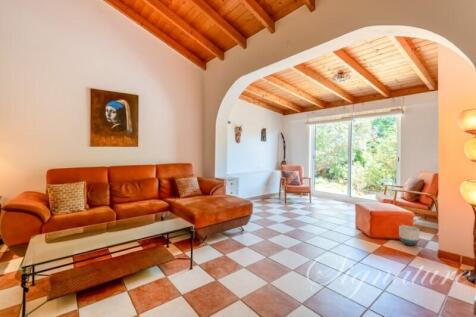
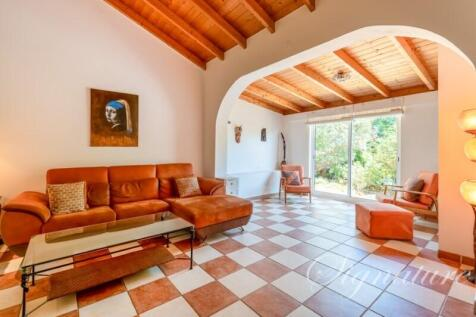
- planter [398,224,420,247]
